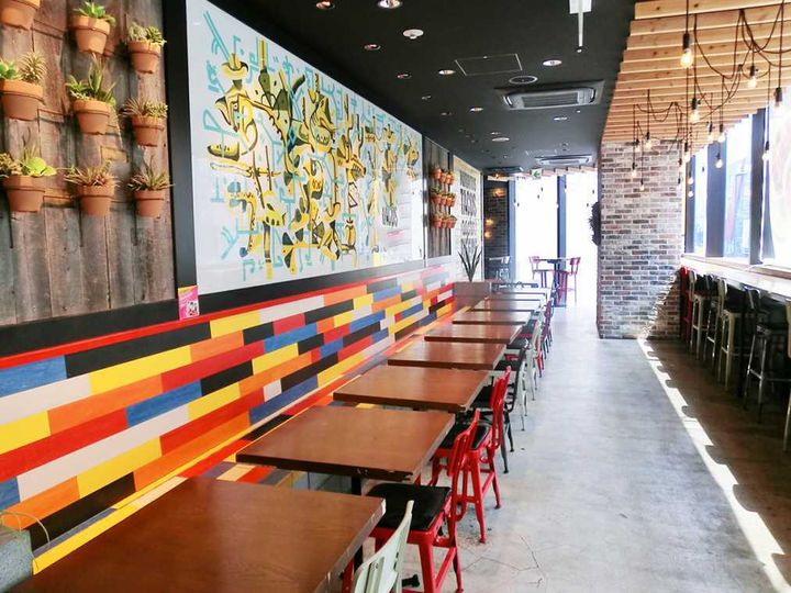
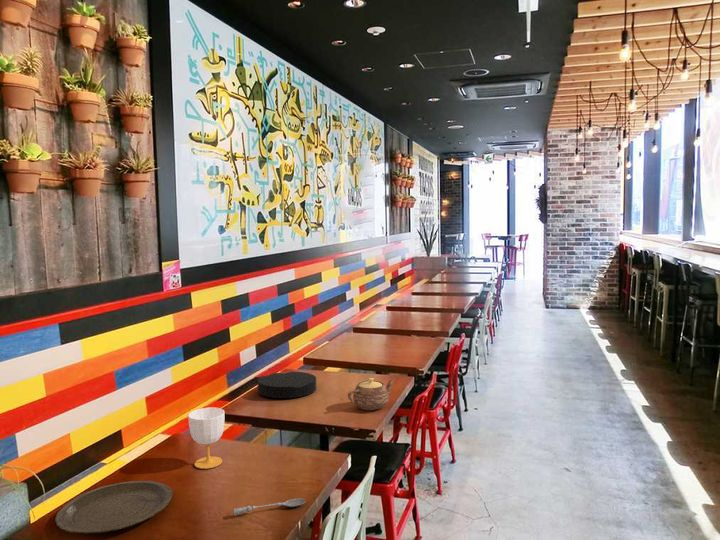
+ plate [257,370,317,399]
+ soupspoon [233,498,307,517]
+ teapot [347,377,396,411]
+ plate [54,480,173,534]
+ cup [187,407,226,470]
